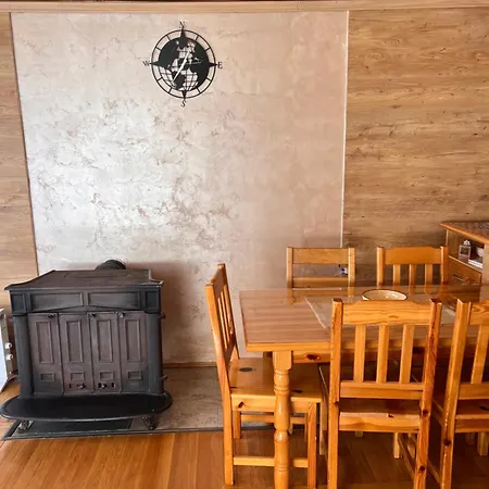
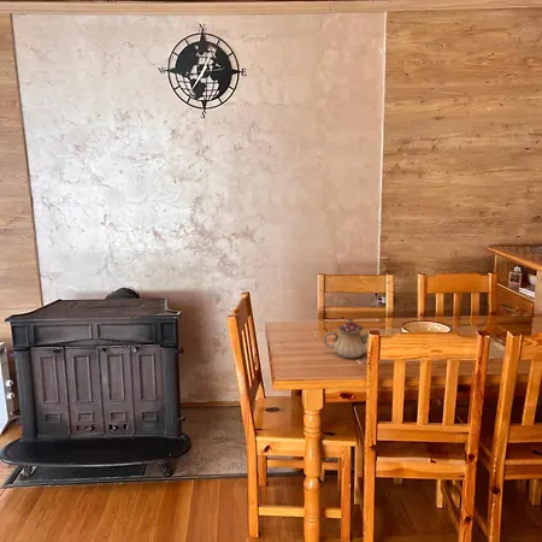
+ teapot [322,317,370,359]
